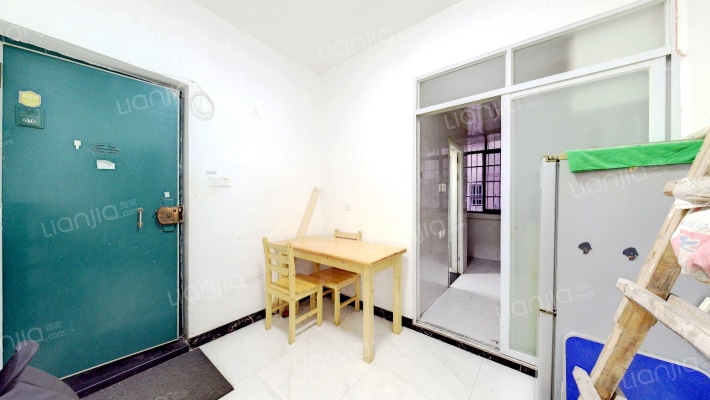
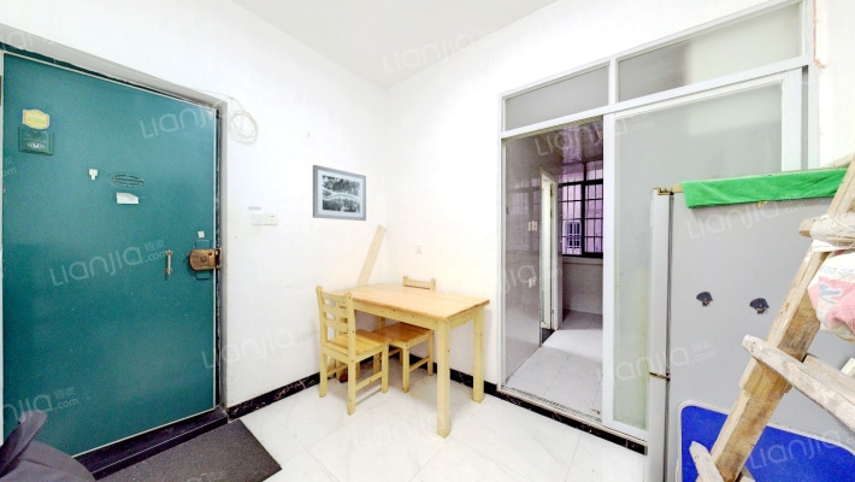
+ wall art [312,164,367,222]
